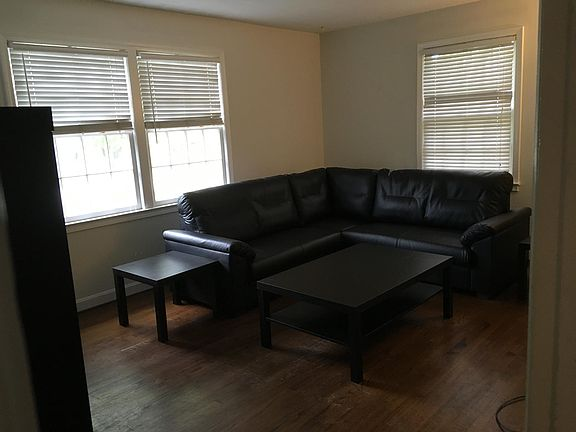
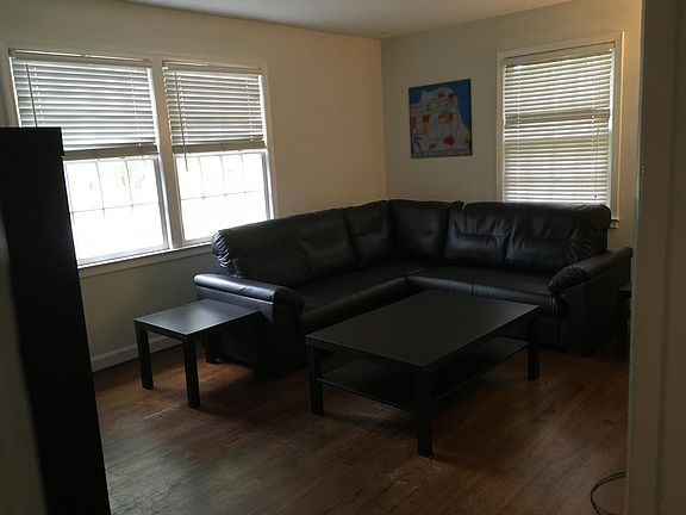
+ wall art [407,77,474,160]
